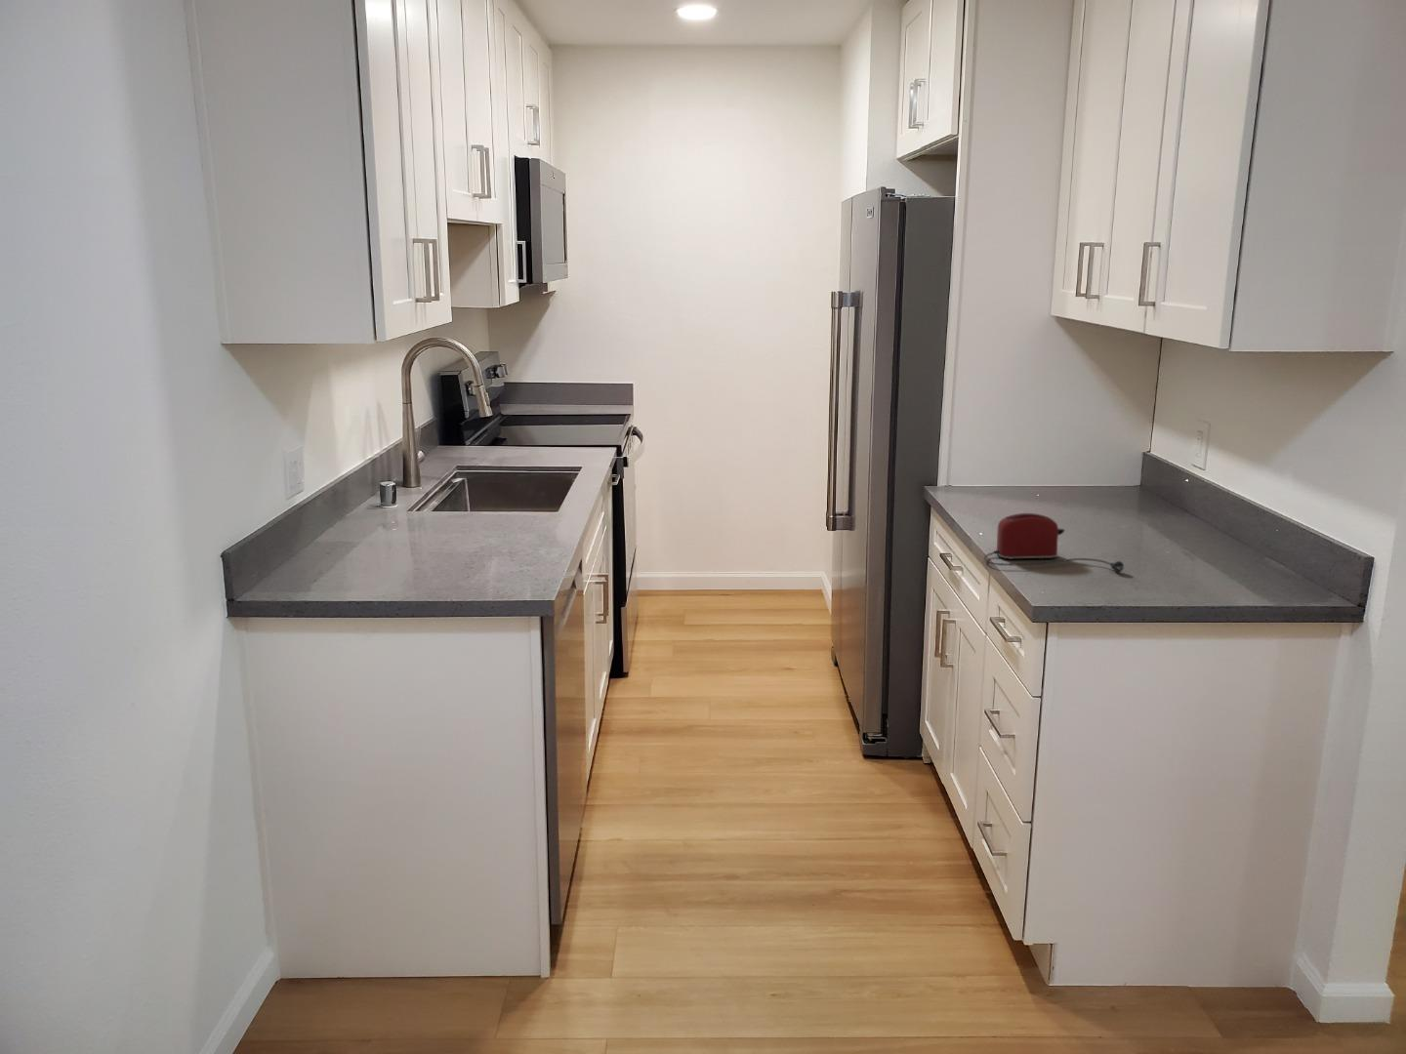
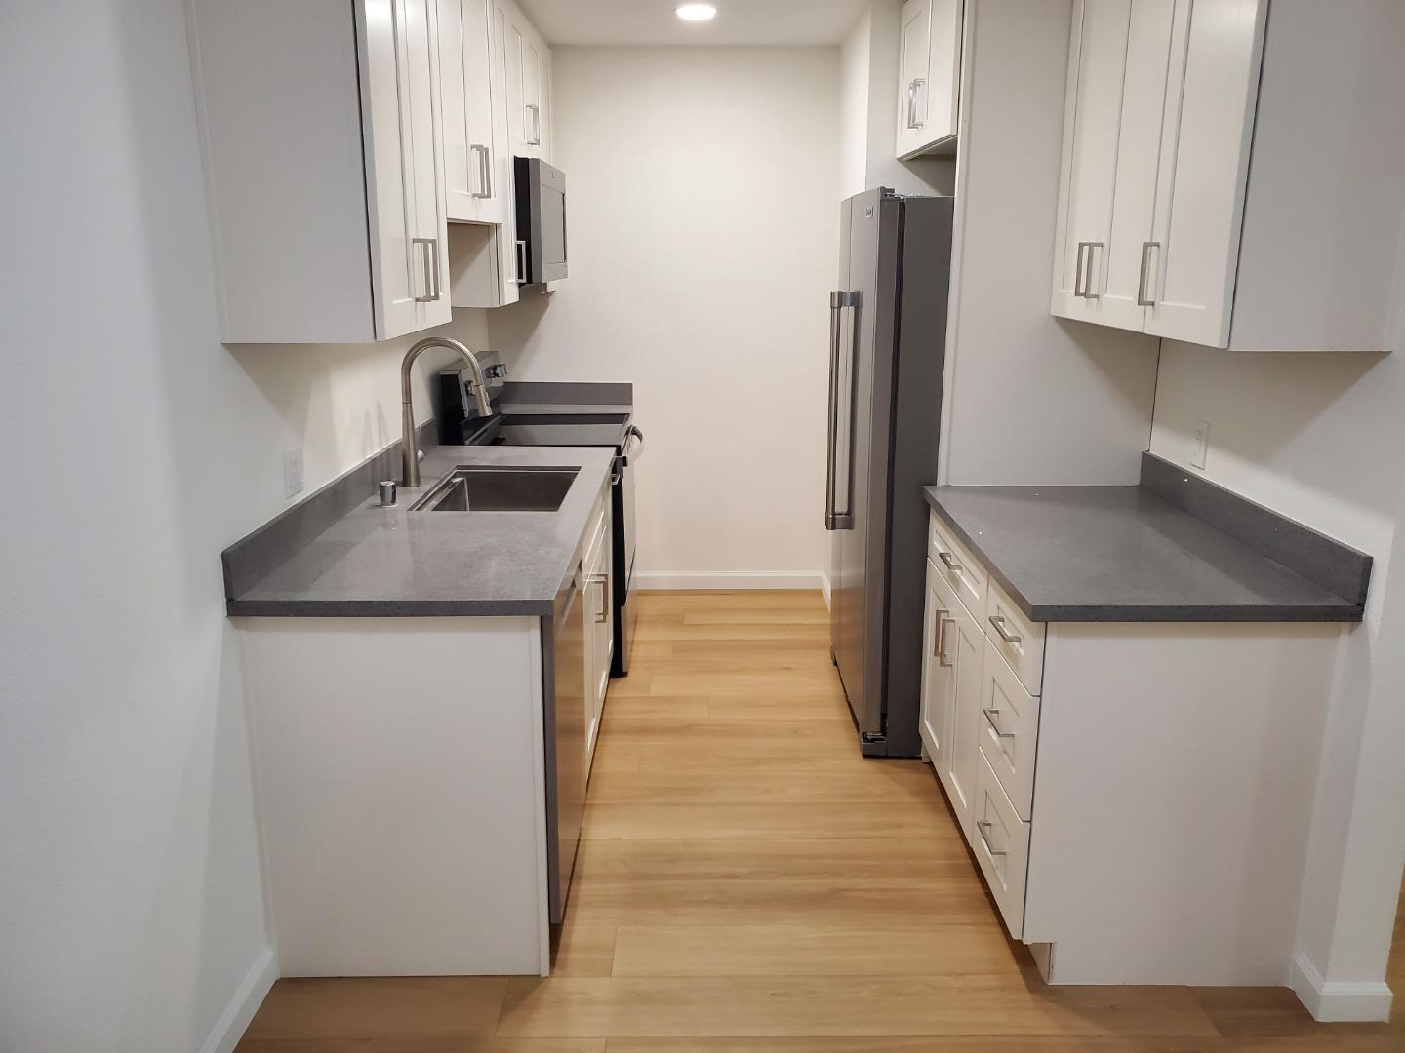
- toaster [983,513,1126,572]
